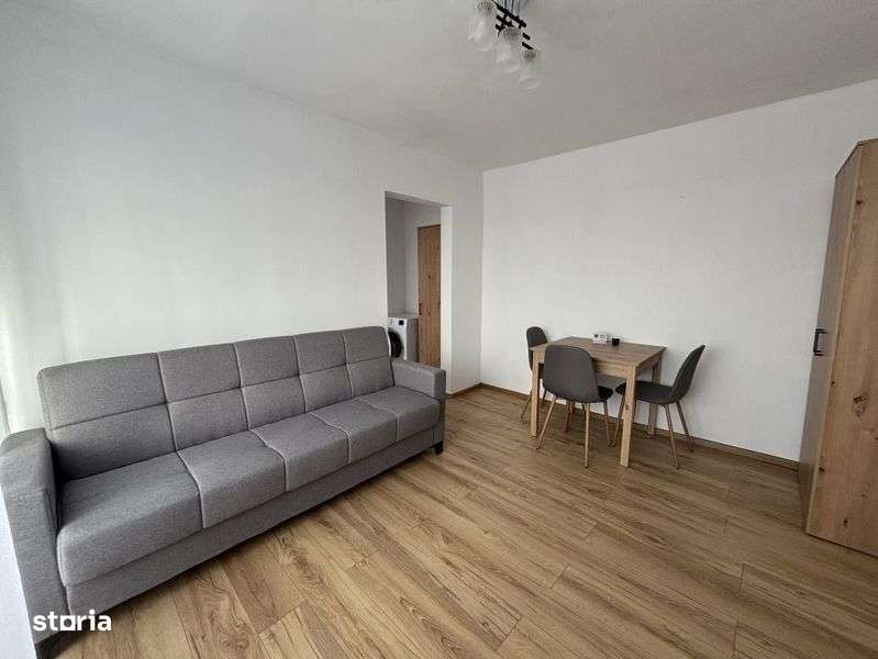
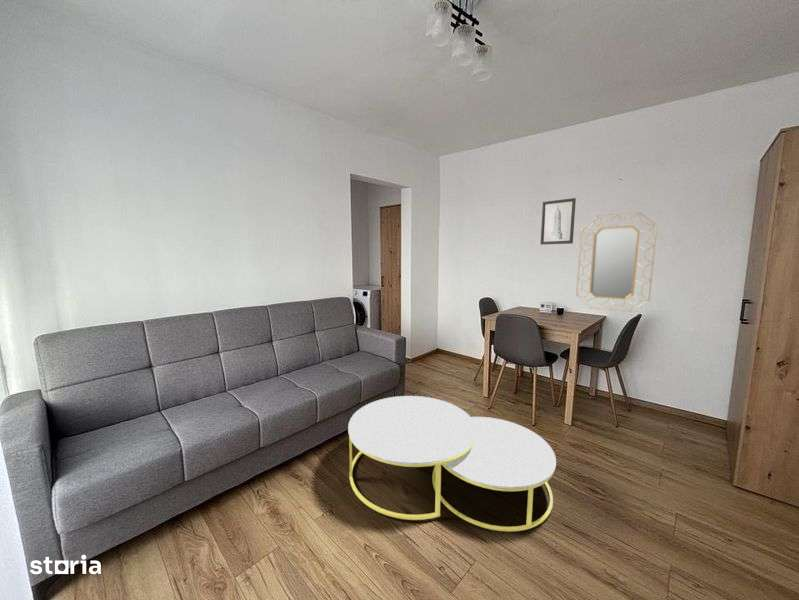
+ wall art [540,197,577,246]
+ coffee table [347,395,557,532]
+ home mirror [575,211,658,313]
